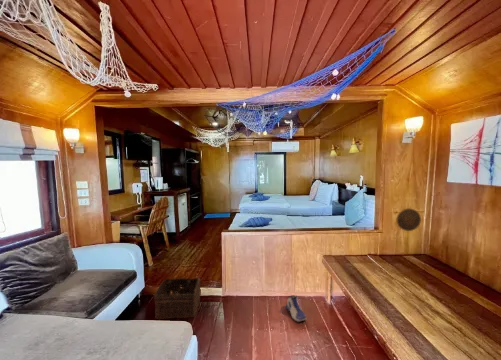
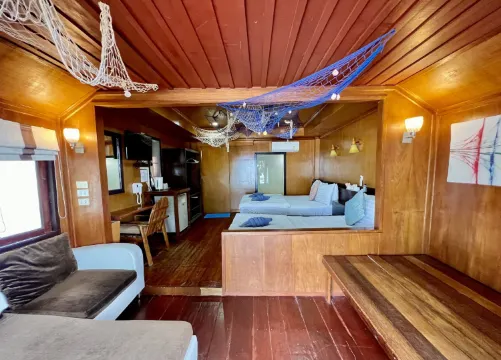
- sneaker [285,294,308,323]
- basket [153,274,201,320]
- decorative plate [396,207,422,232]
